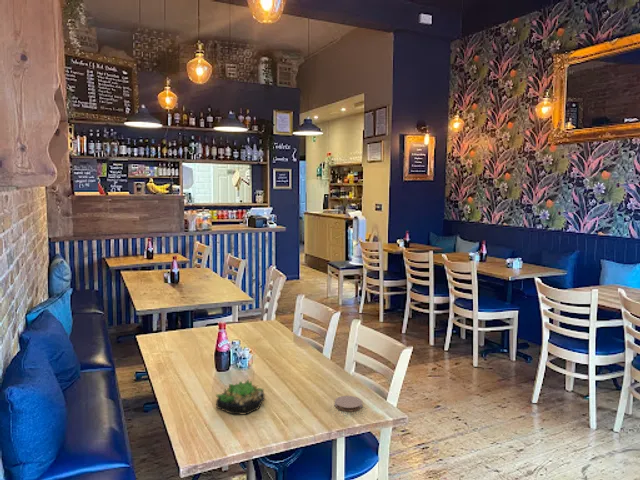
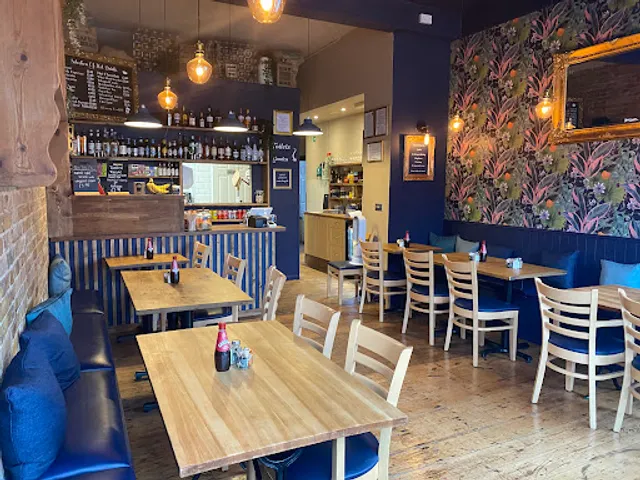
- succulent plant [215,379,266,415]
- coaster [334,395,363,413]
